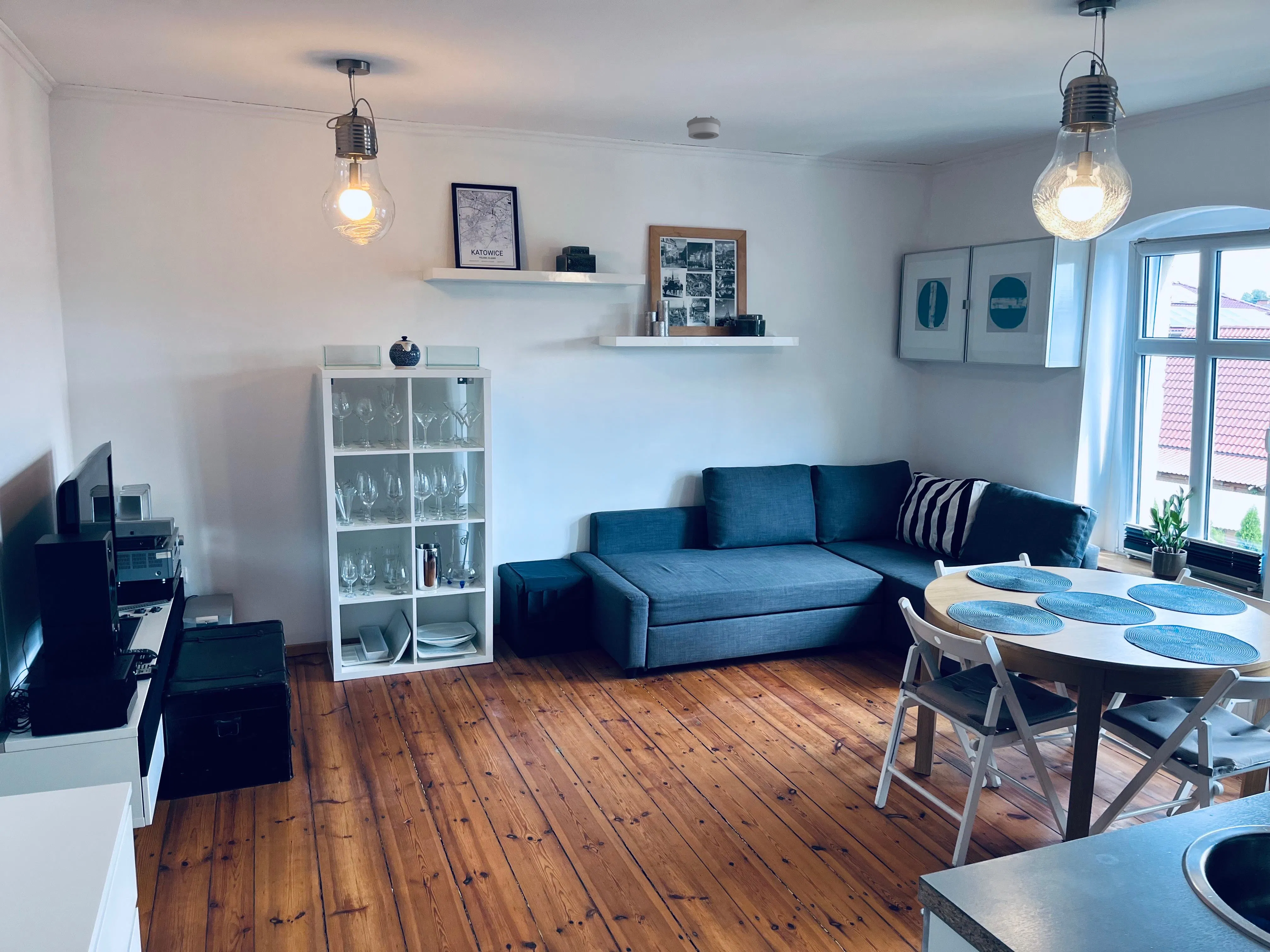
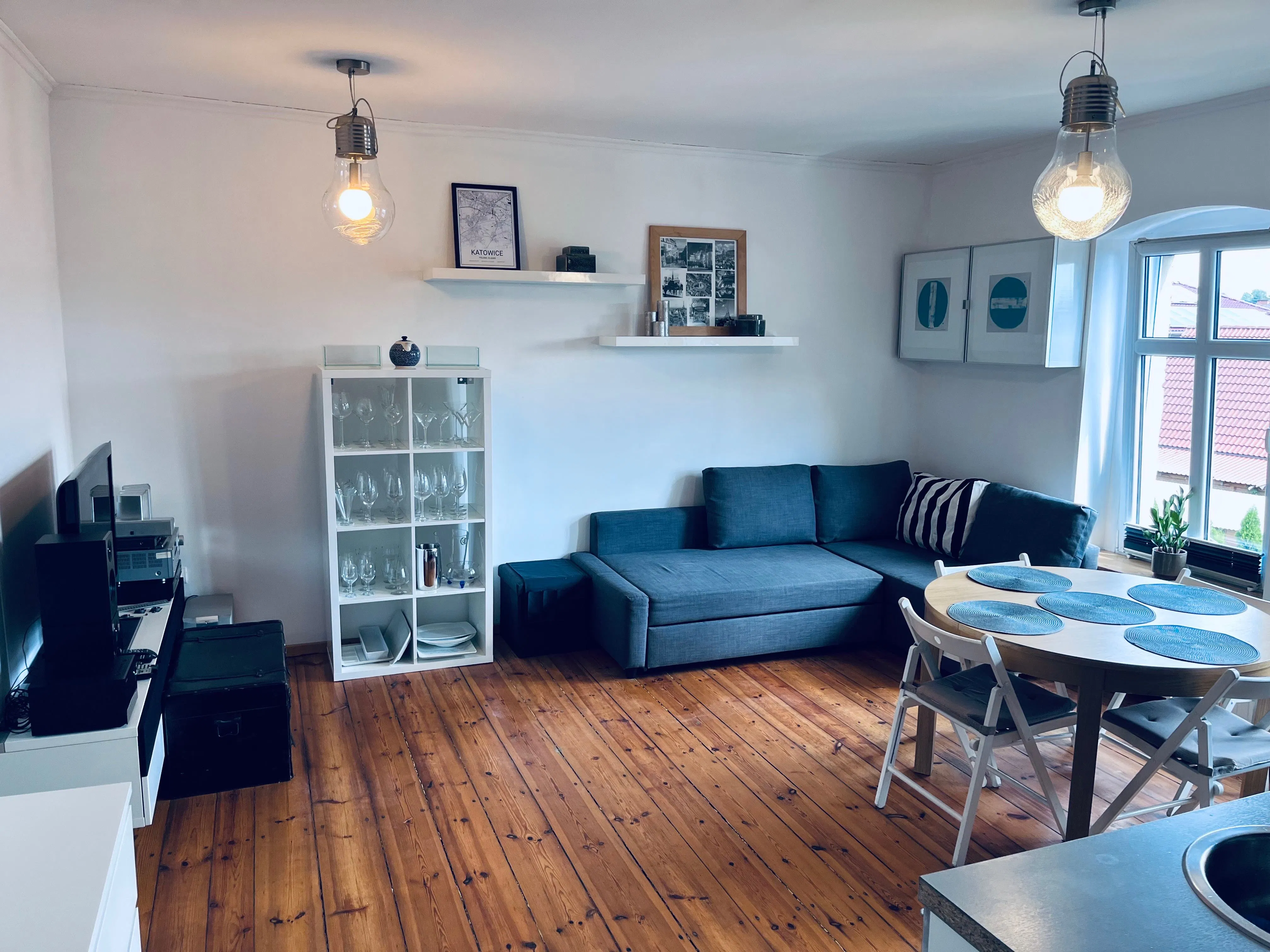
- smoke detector [687,116,721,140]
